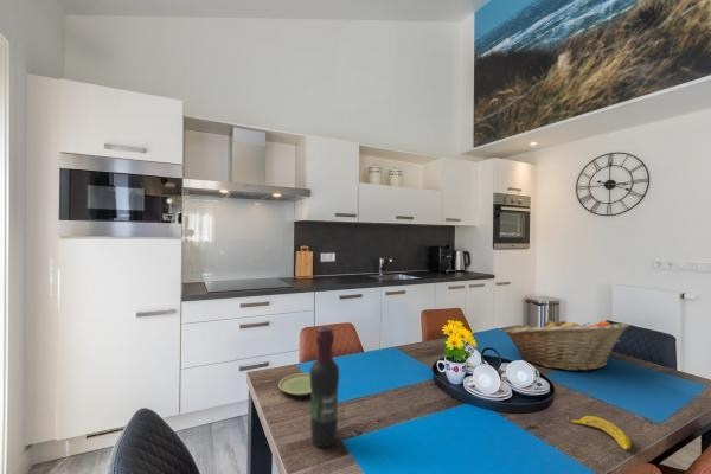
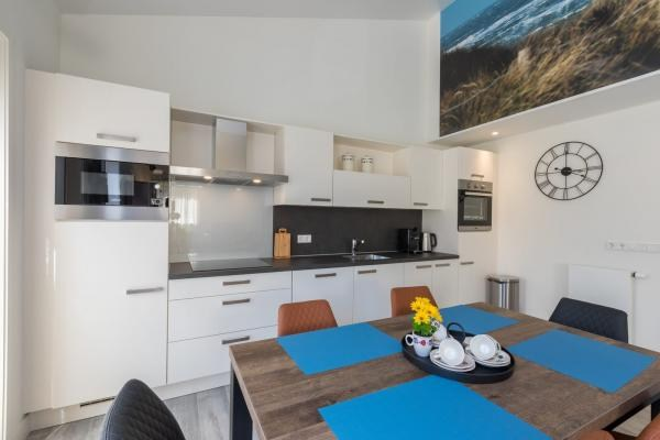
- plate [277,372,312,397]
- banana [565,415,633,451]
- fruit basket [502,316,630,372]
- wine bottle [309,326,340,448]
